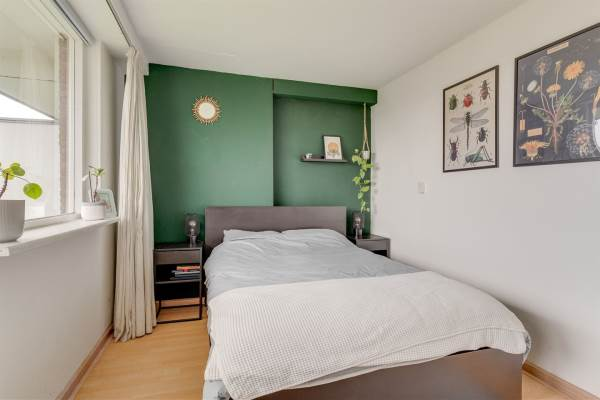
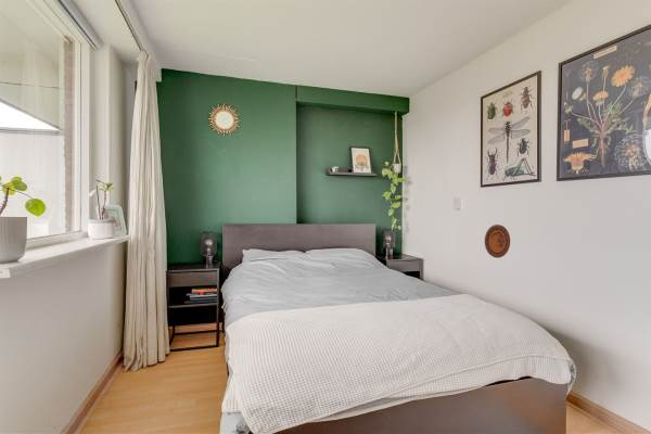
+ decorative plate [484,224,511,259]
